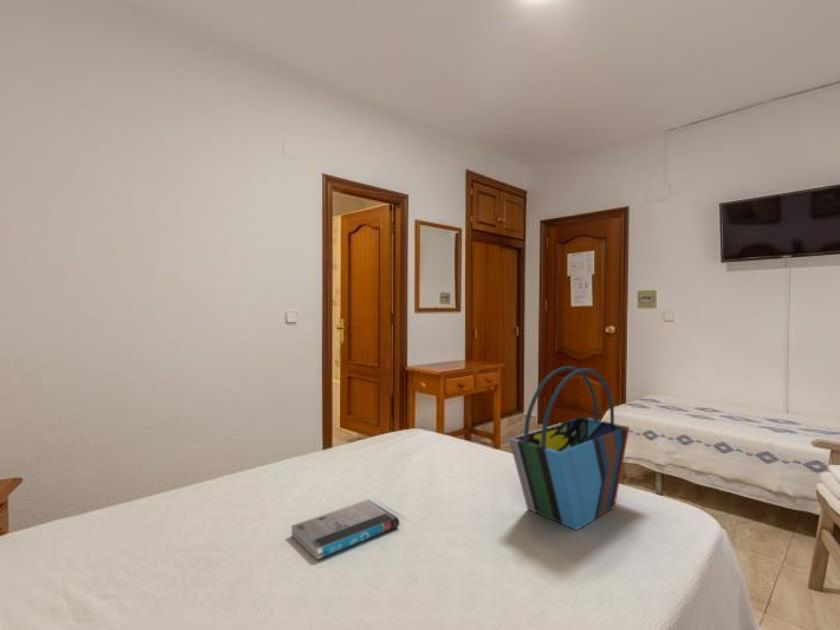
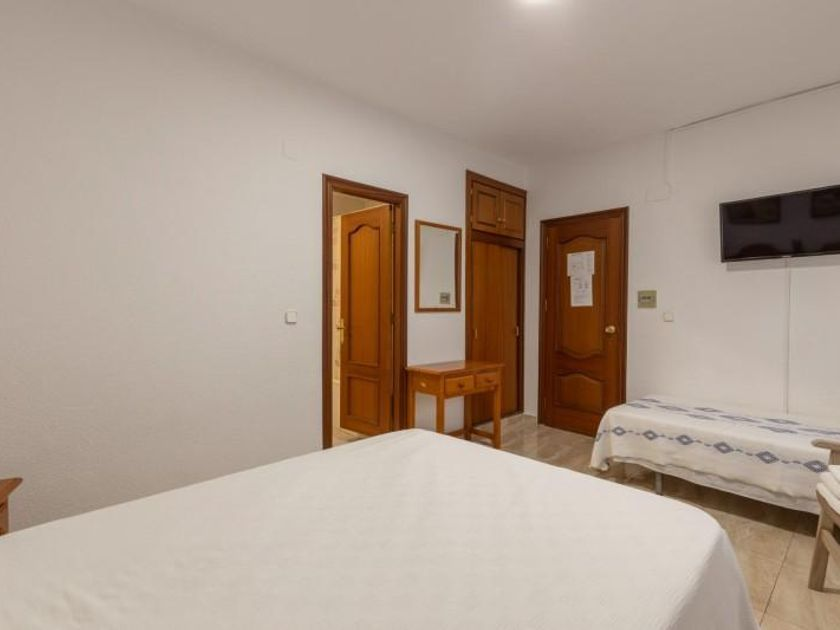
- book [291,498,400,561]
- tote bag [508,365,631,531]
